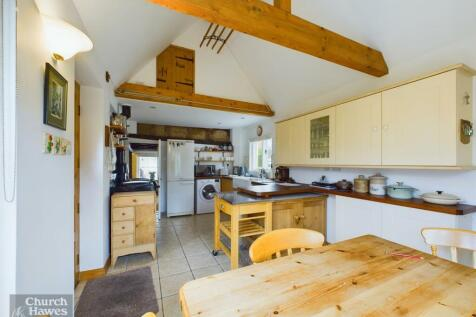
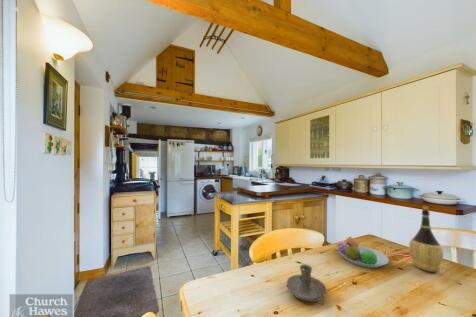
+ fruit bowl [336,236,390,269]
+ candle holder [286,263,328,306]
+ wine bottle [408,205,445,273]
